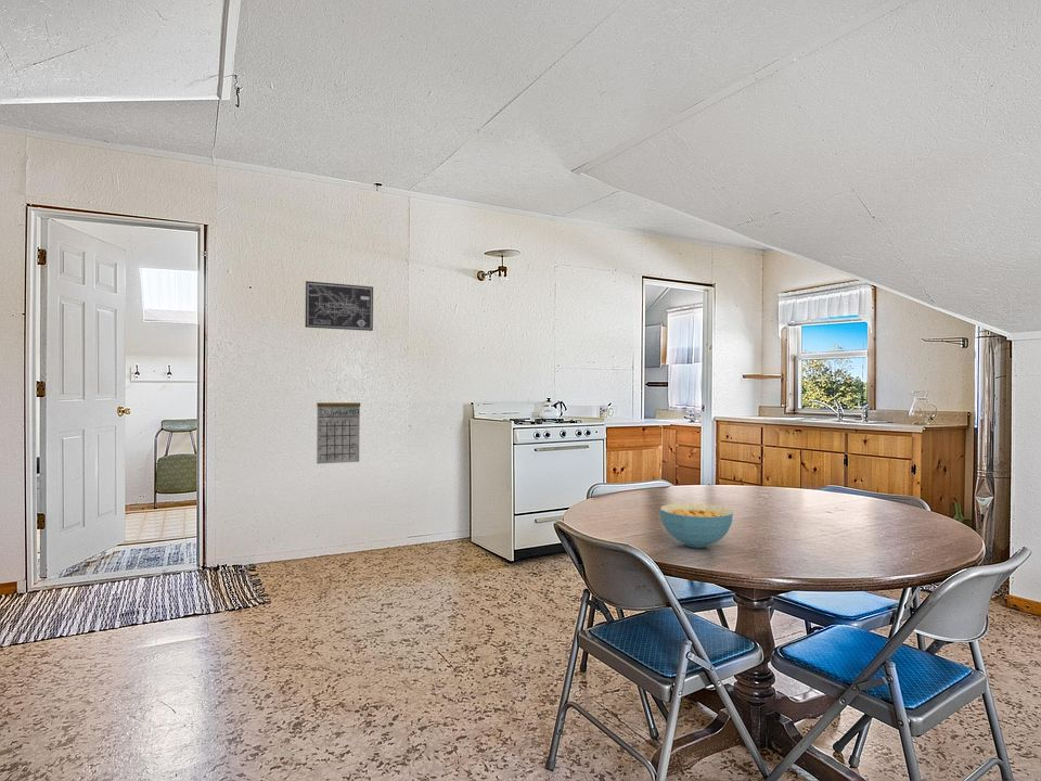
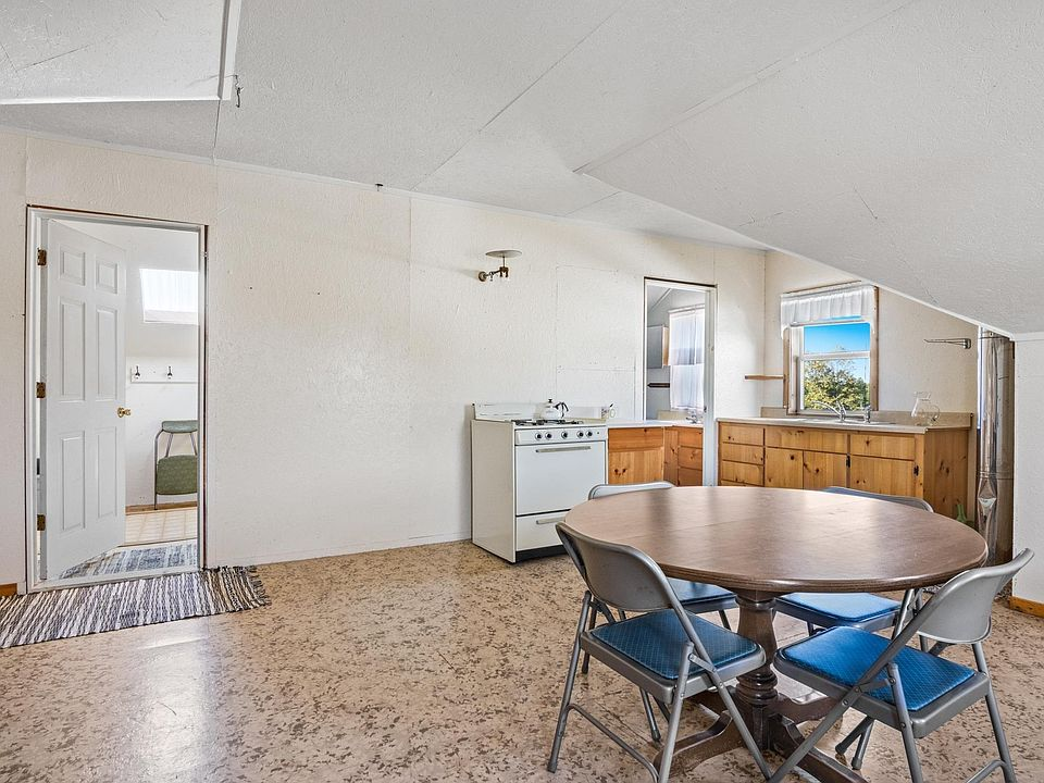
- wall art [304,280,374,332]
- calendar [316,387,361,465]
- cereal bowl [659,502,734,549]
